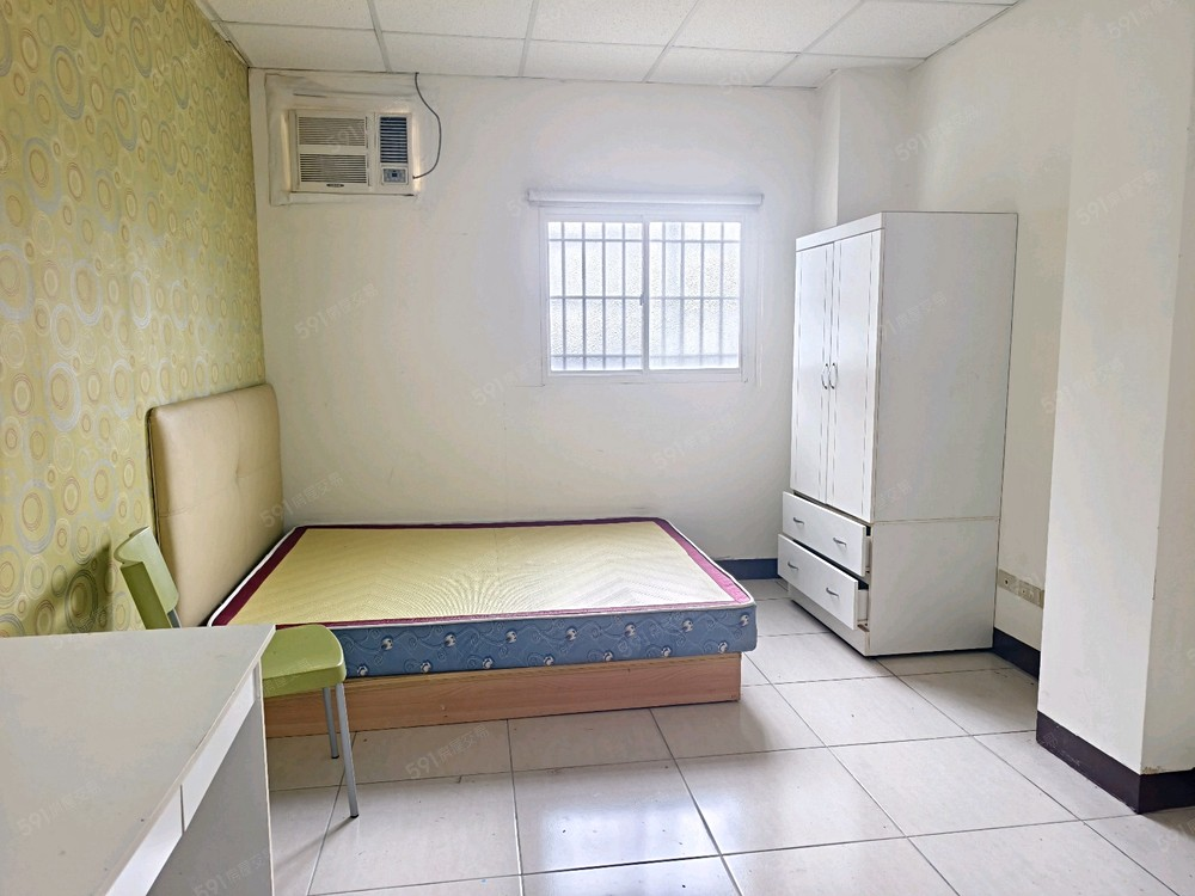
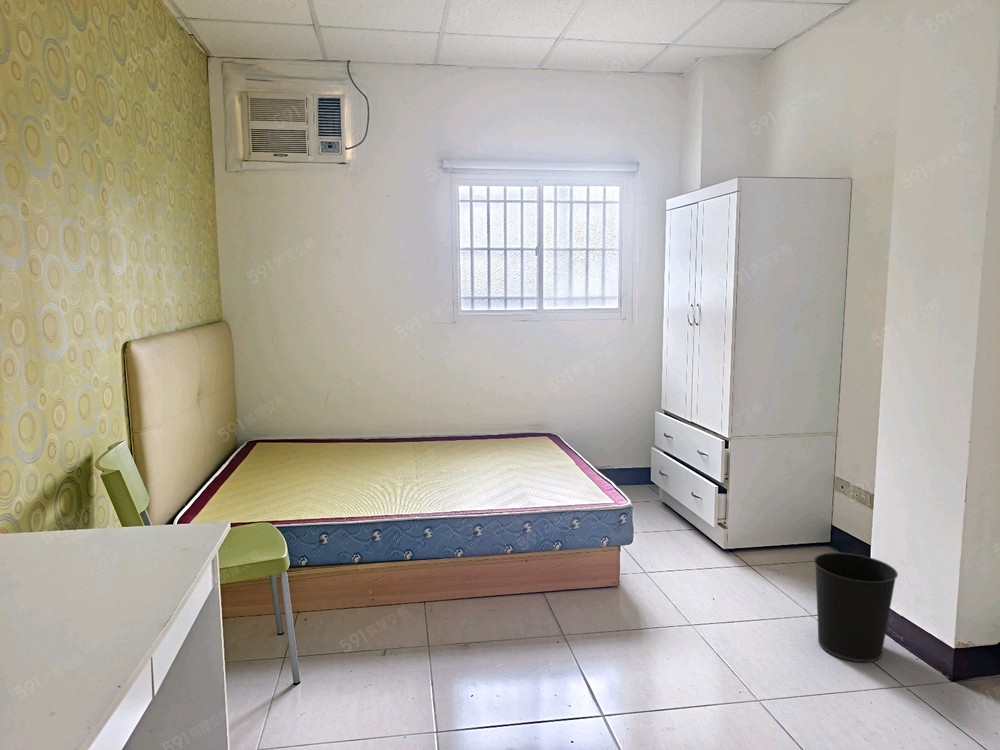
+ wastebasket [813,552,899,663]
